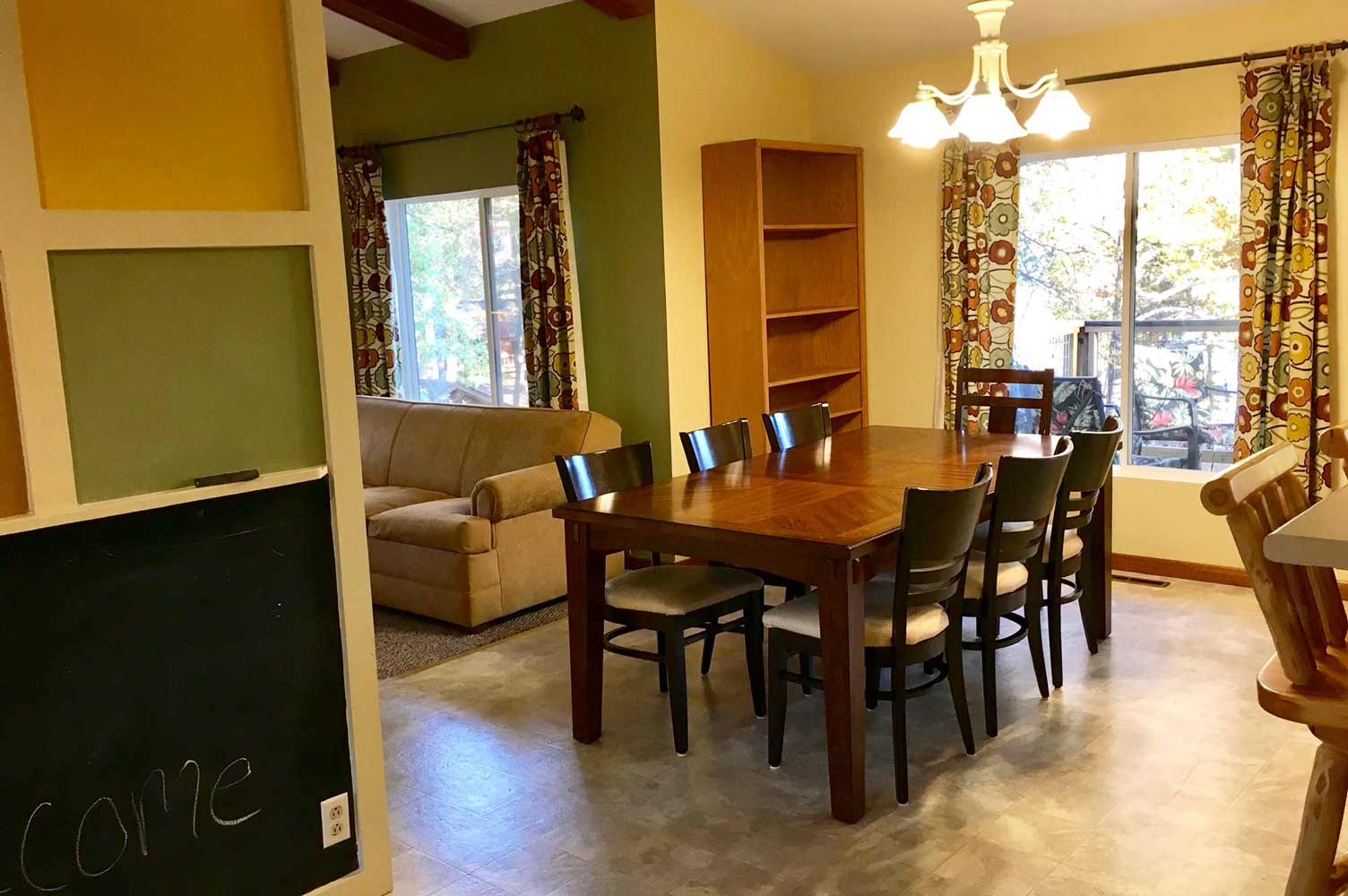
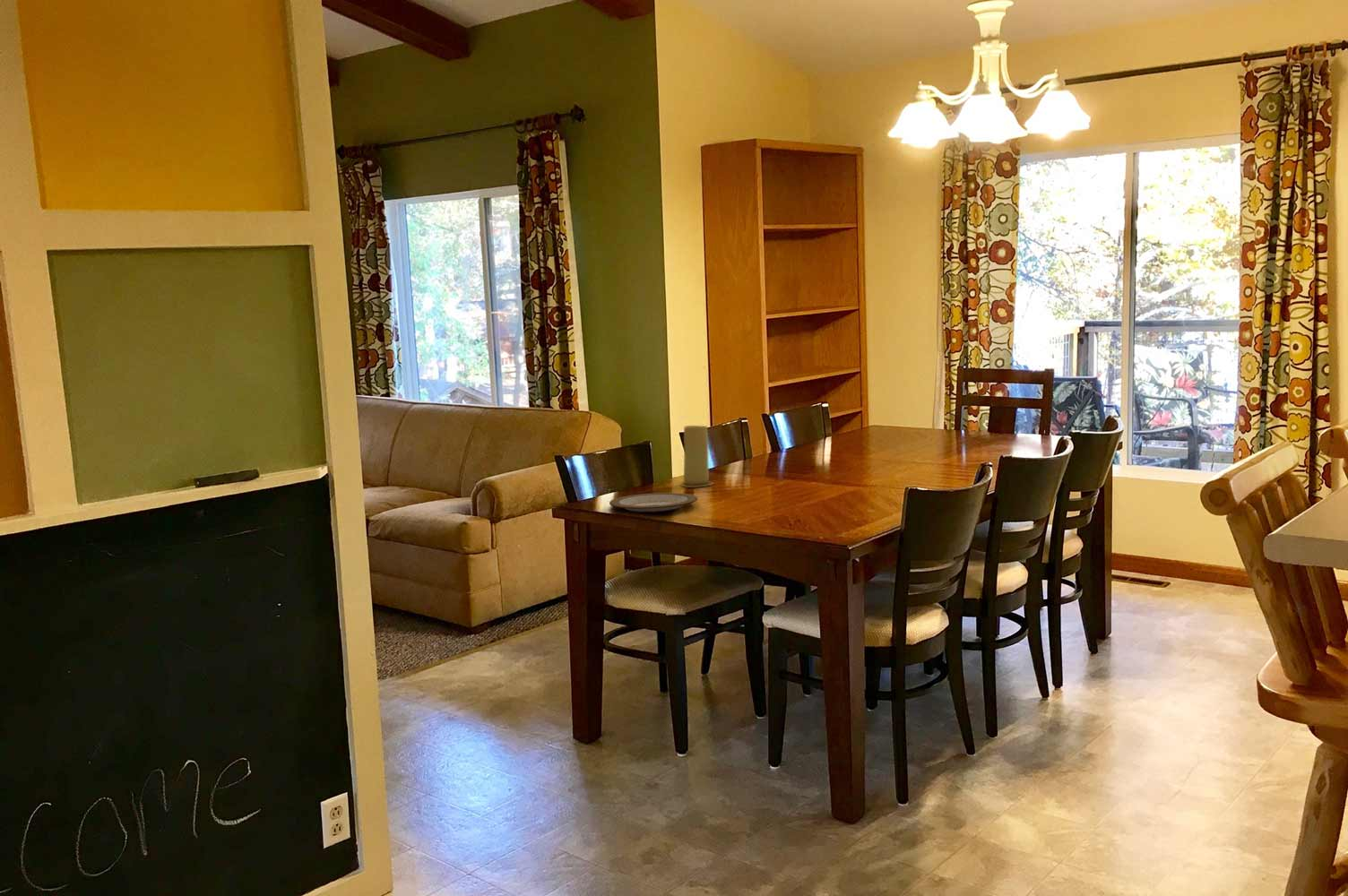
+ plate [609,492,698,513]
+ candle [678,425,714,488]
